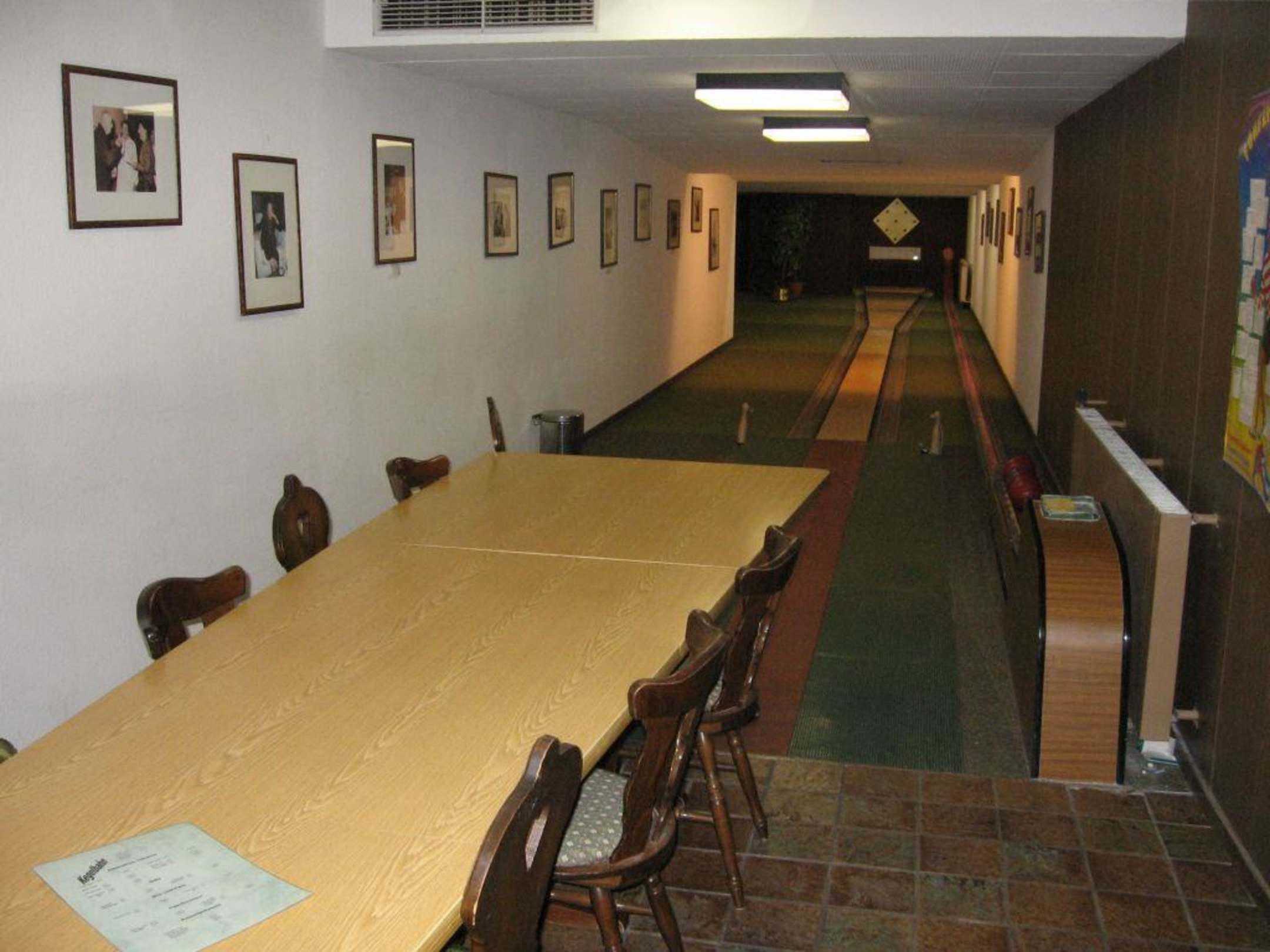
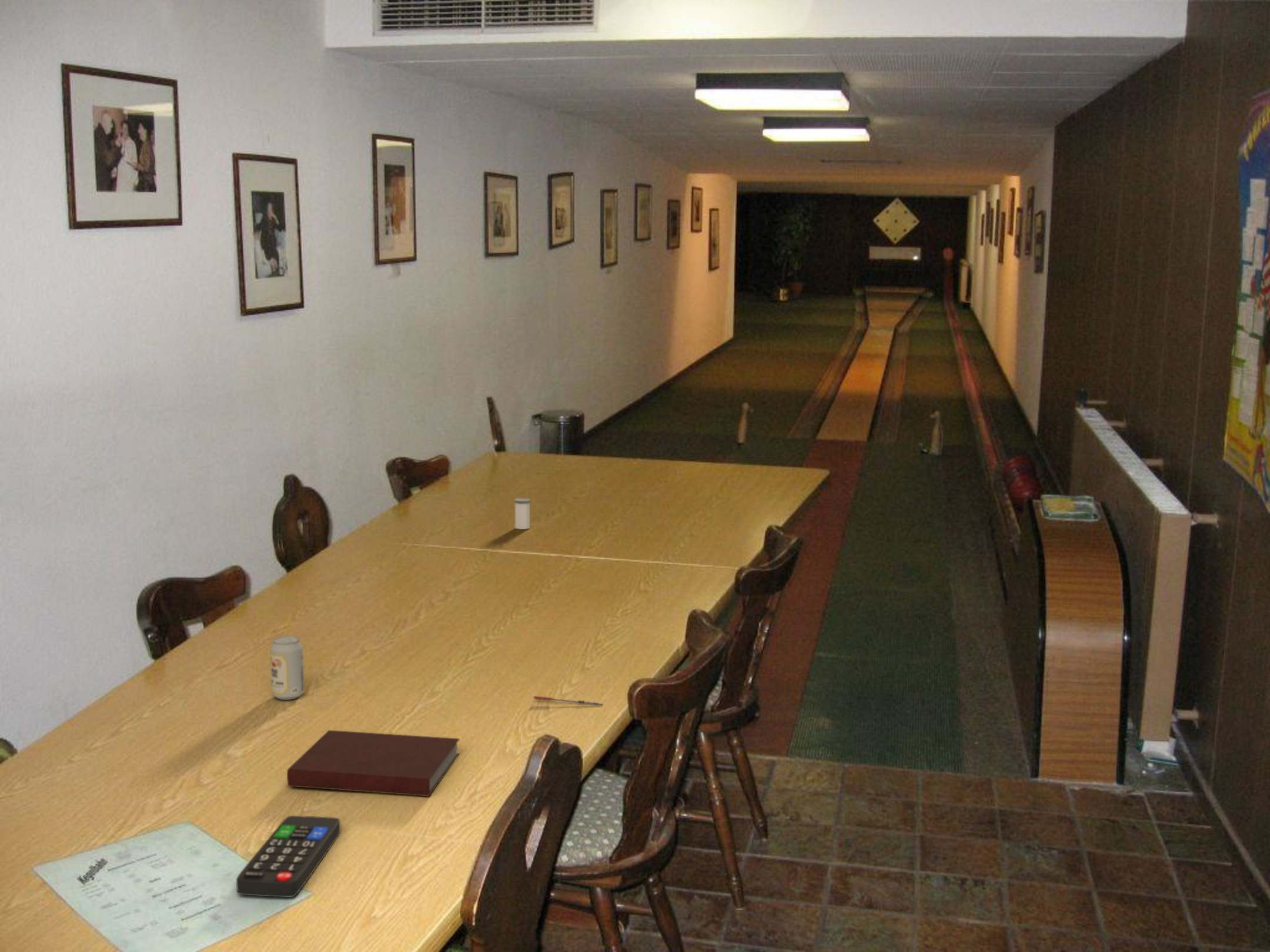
+ notebook [286,729,460,797]
+ salt shaker [513,498,531,530]
+ pen [533,695,603,706]
+ remote control [236,815,341,898]
+ beverage can [270,635,305,700]
